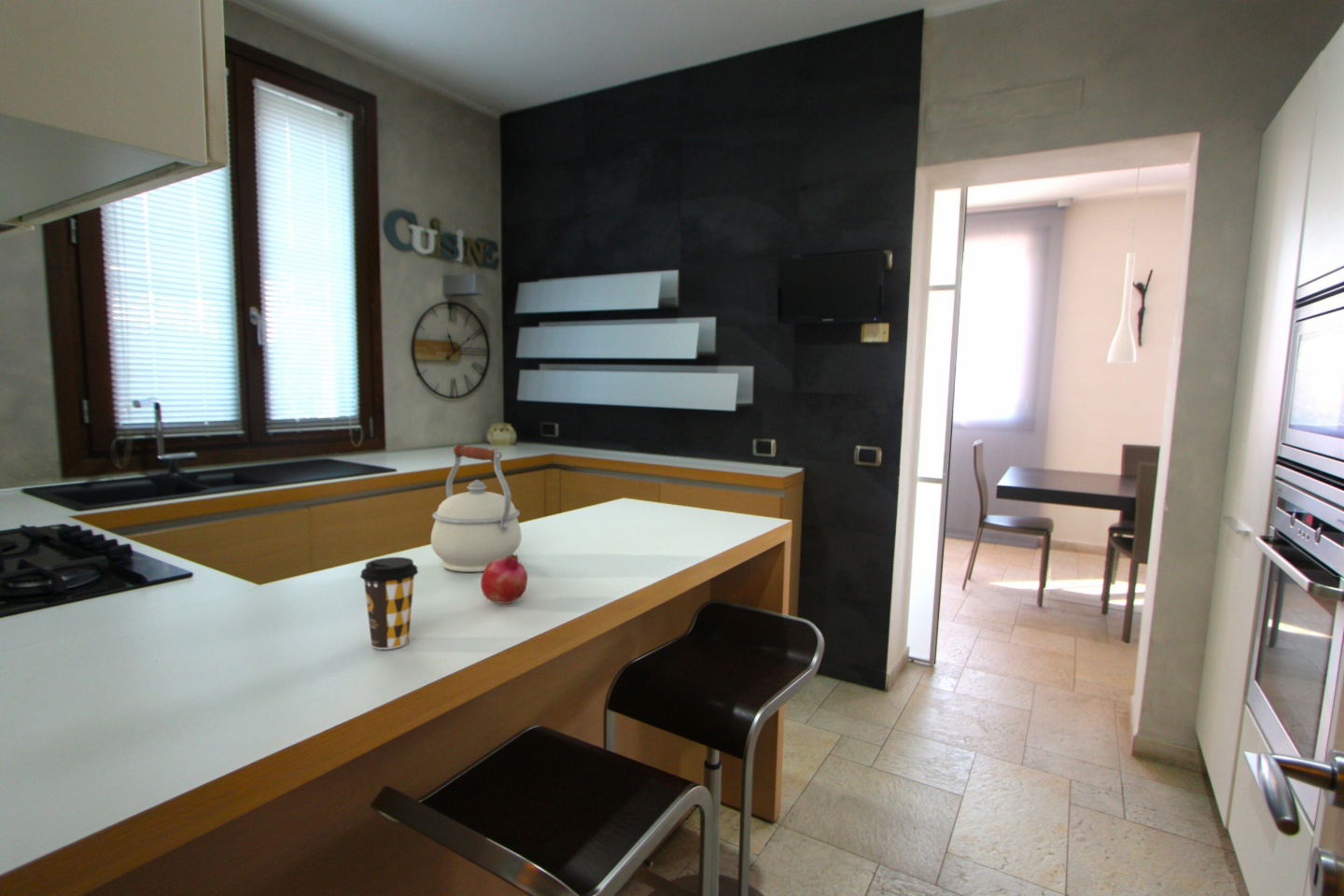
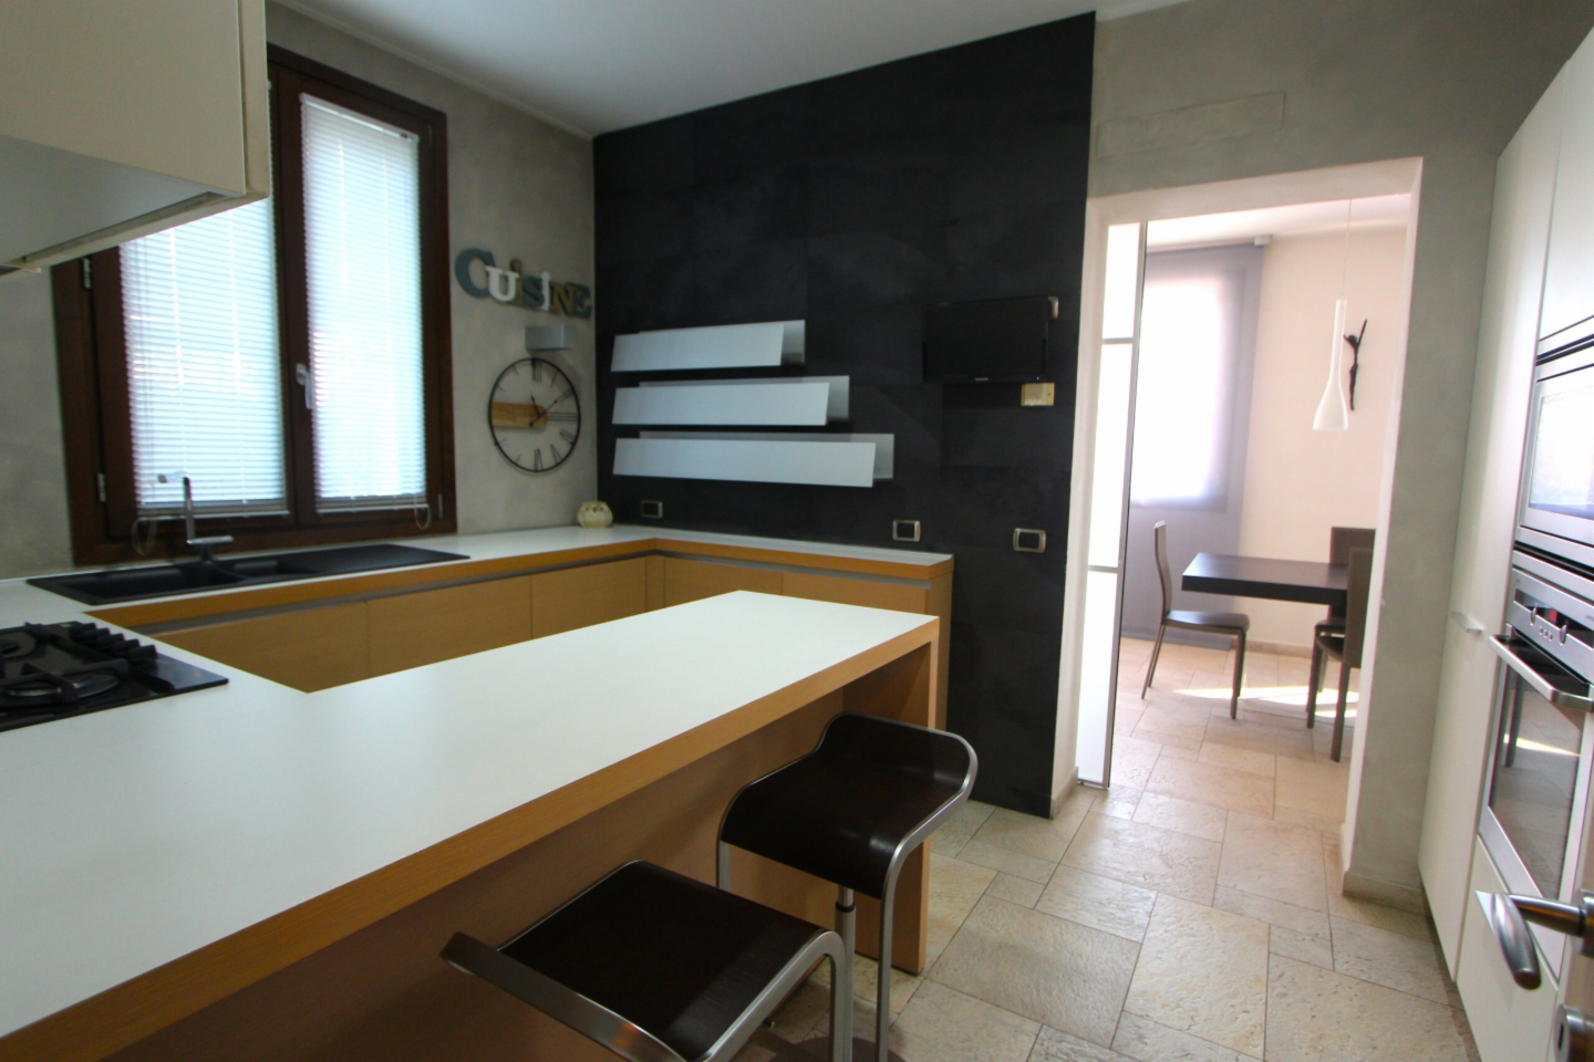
- kettle [430,443,523,573]
- fruit [480,553,528,605]
- coffee cup [359,556,419,651]
